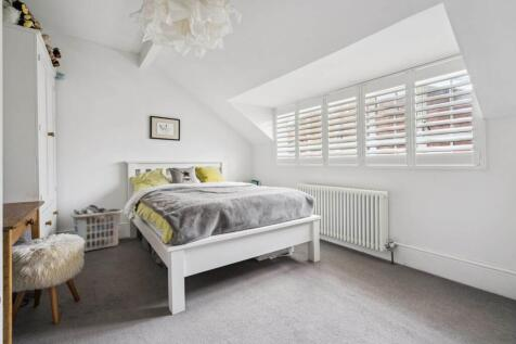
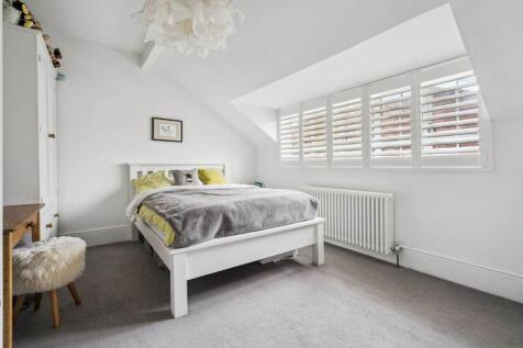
- clothes hamper [69,204,125,253]
